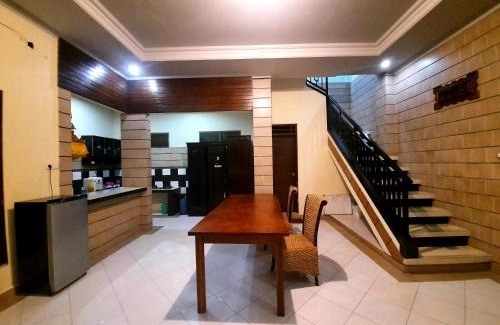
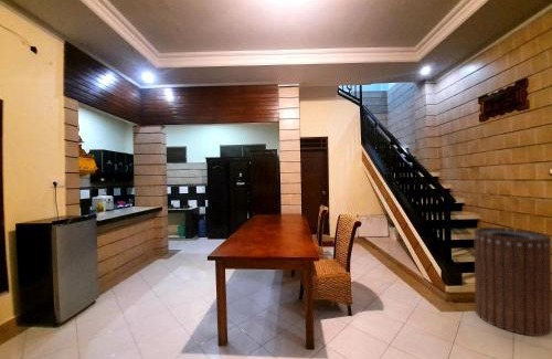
+ trash can [473,226,552,337]
